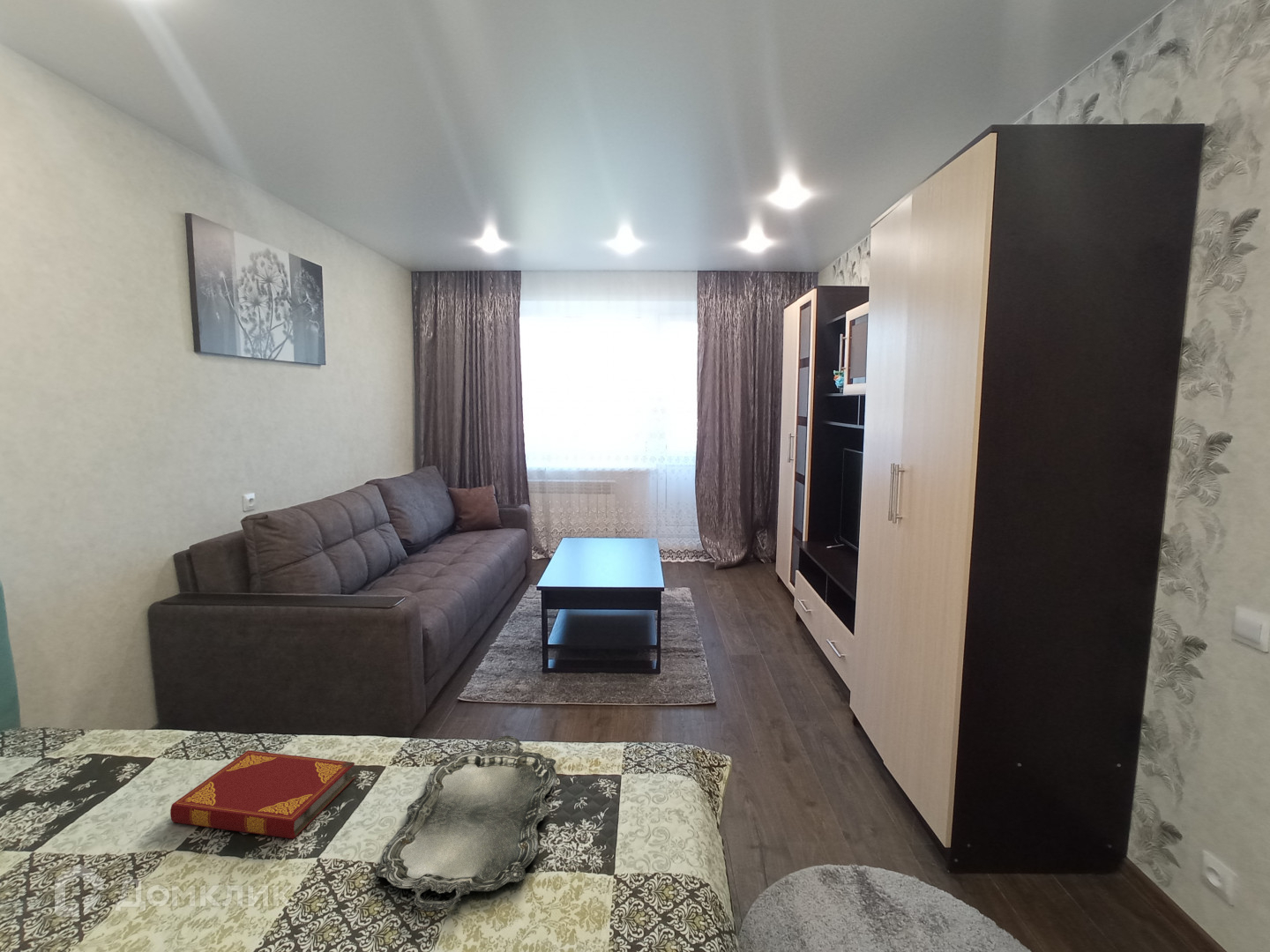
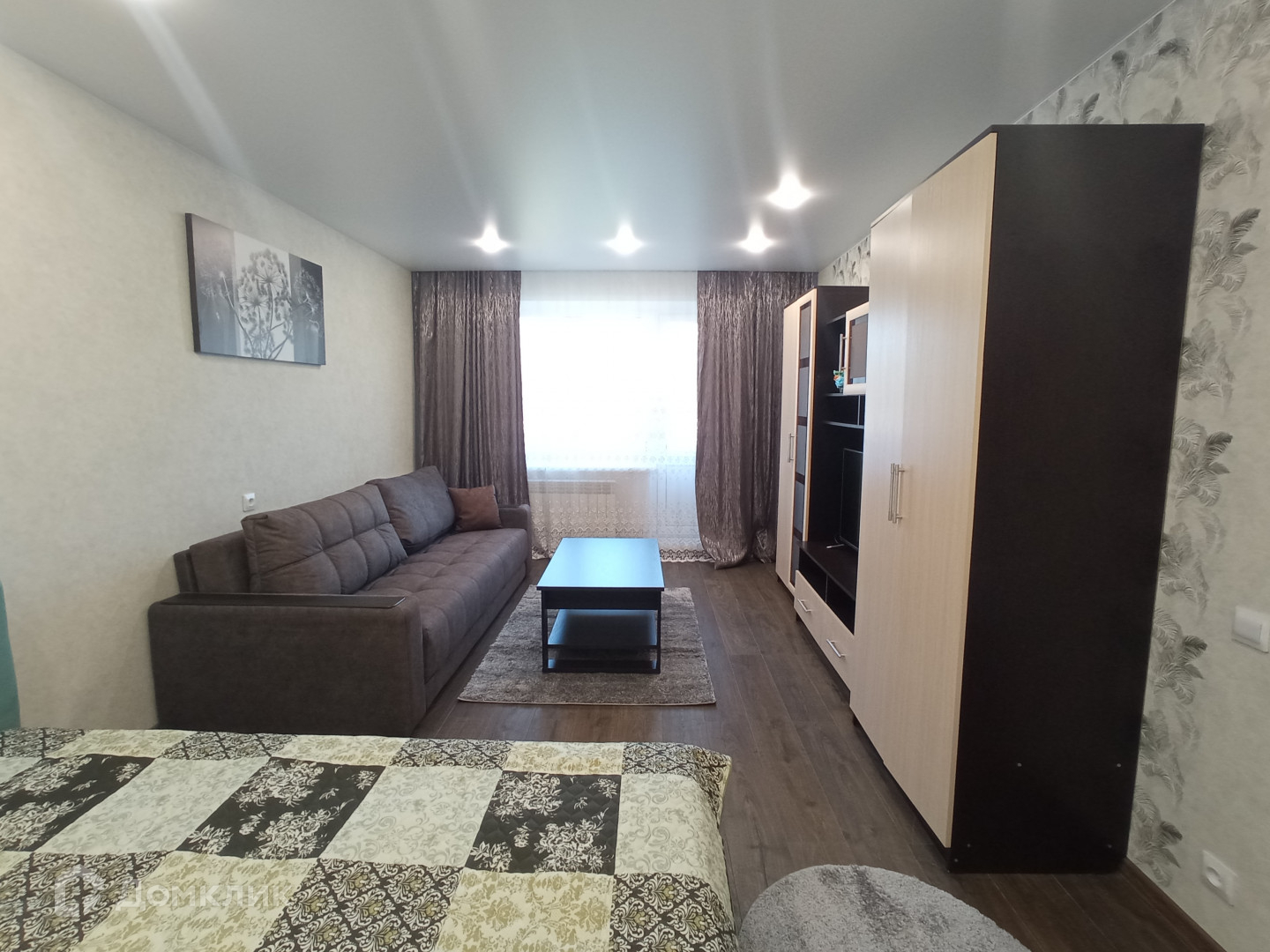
- serving tray [374,735,558,913]
- hardback book [169,749,356,840]
